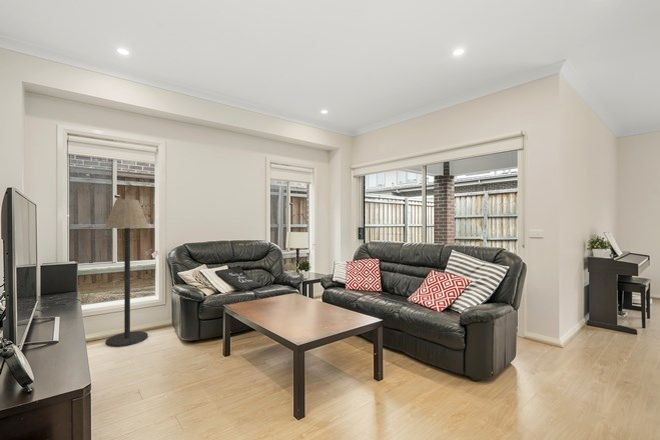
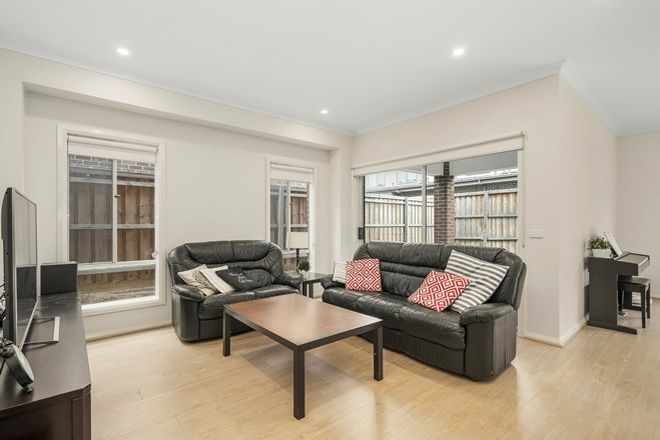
- floor lamp [104,198,149,348]
